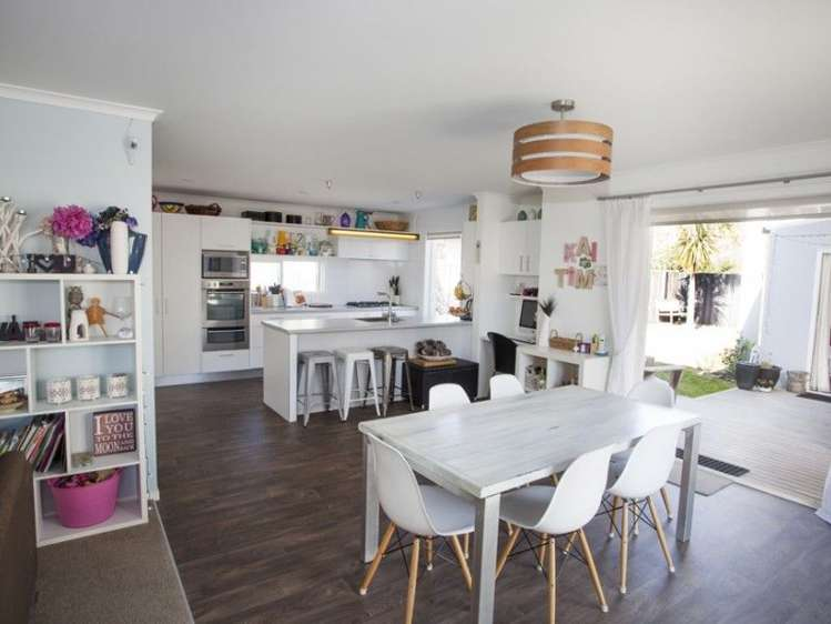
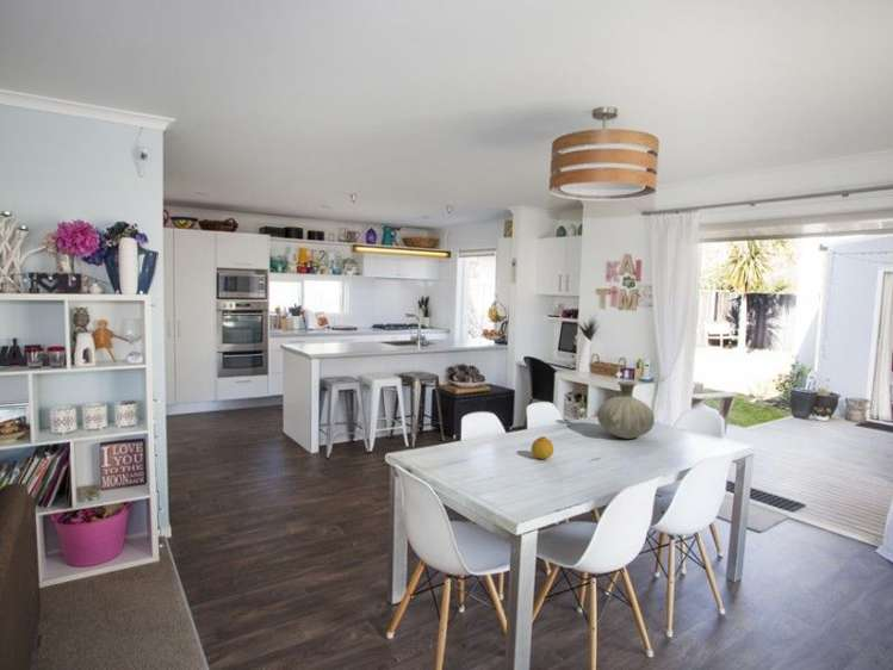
+ fruit [531,435,554,460]
+ vase [596,380,656,440]
